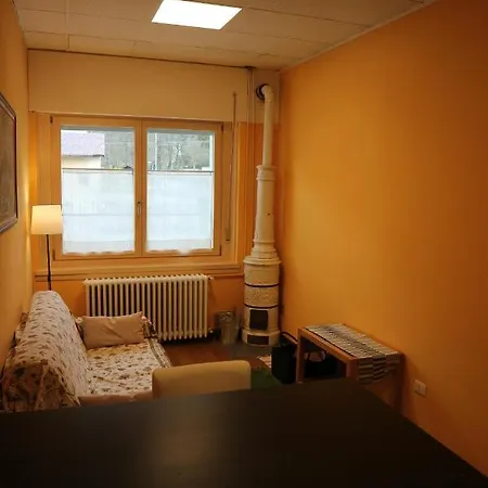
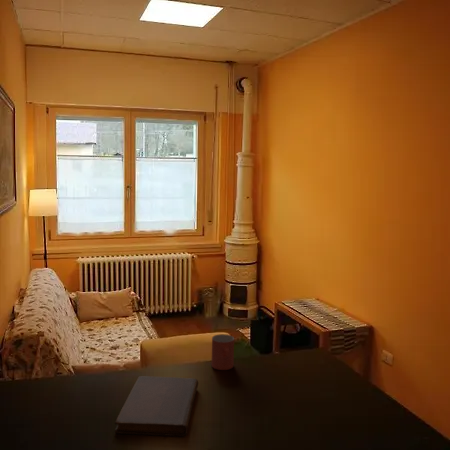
+ notebook [114,375,199,437]
+ cup [211,333,235,371]
